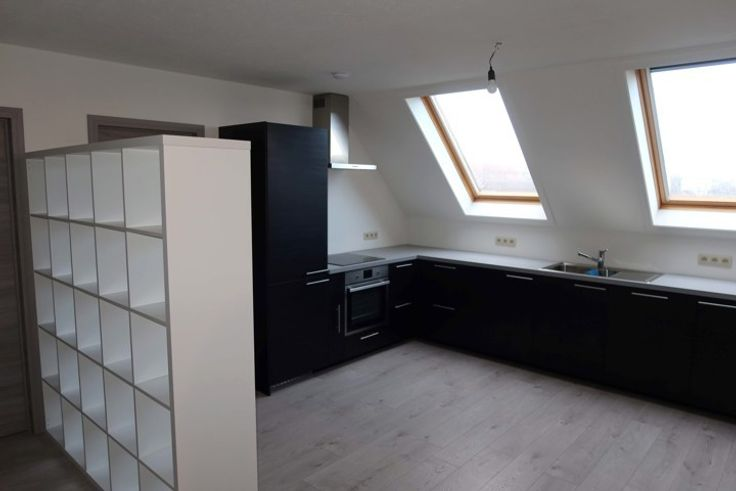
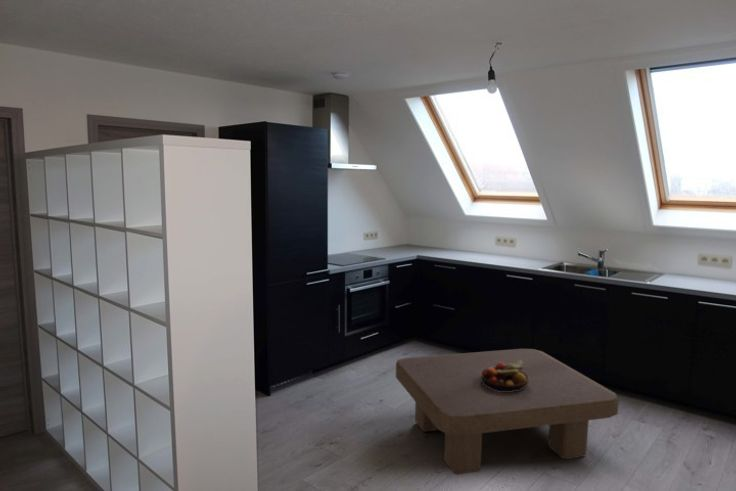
+ coffee table [395,348,620,475]
+ fruit bowl [480,361,529,392]
